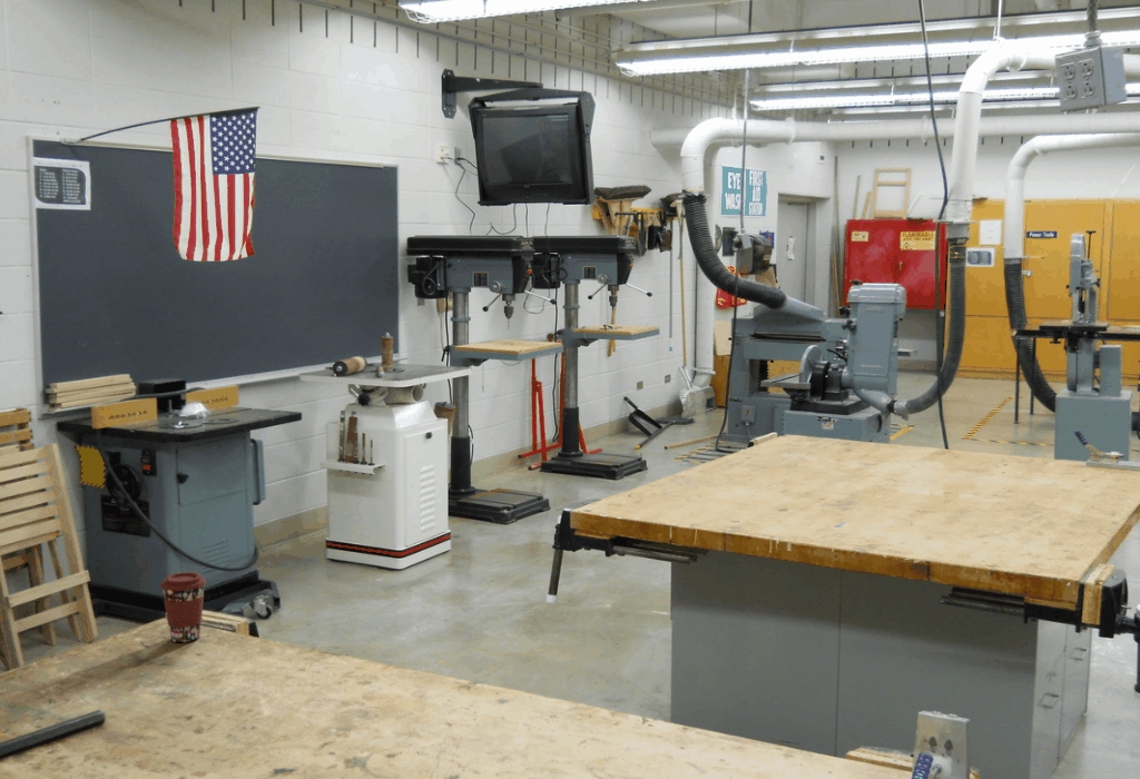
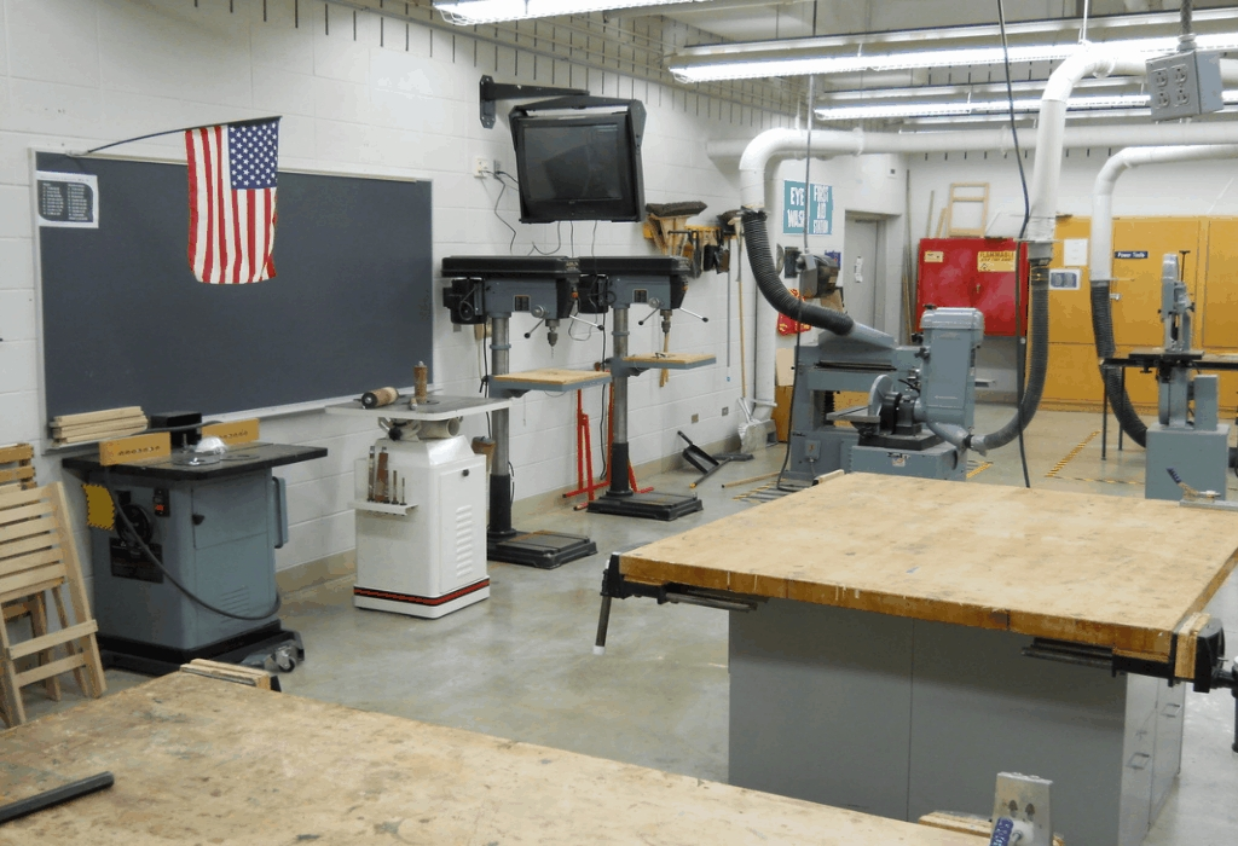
- coffee cup [159,571,208,643]
